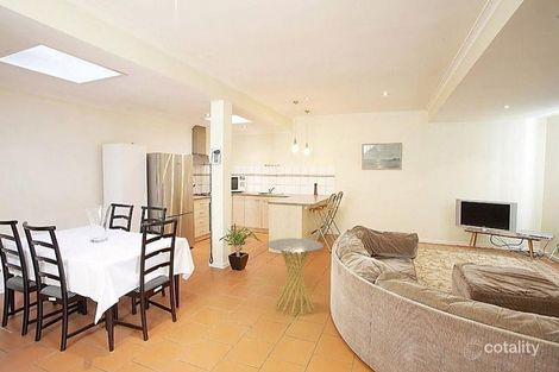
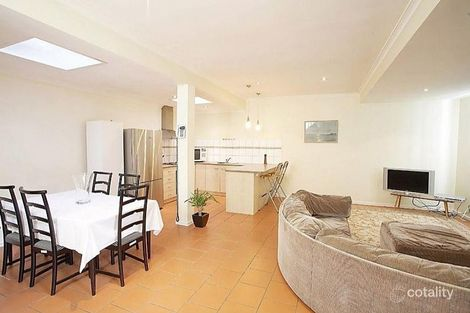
- side table [266,237,325,317]
